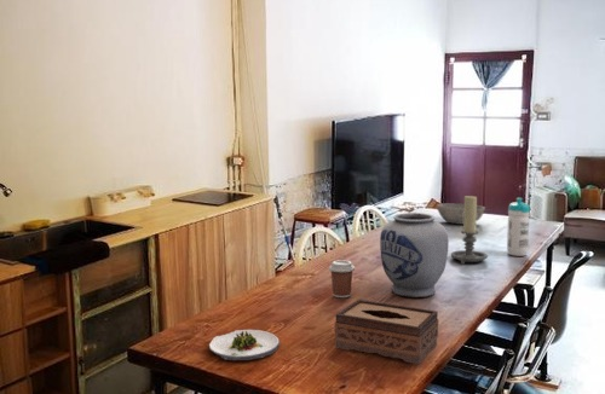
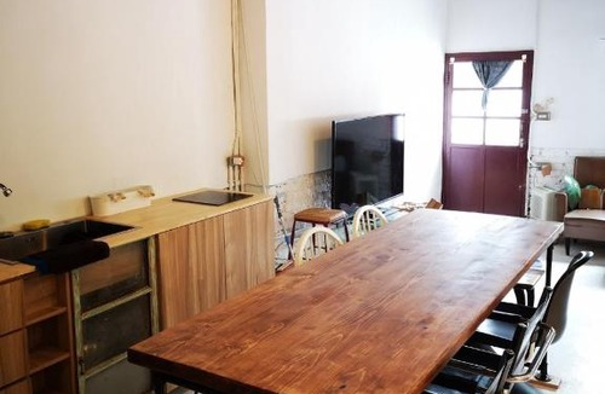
- candle holder [450,195,489,265]
- salad plate [208,329,281,361]
- coffee cup [328,259,356,299]
- bowl [436,202,486,226]
- vase [379,212,450,299]
- water bottle [506,197,531,257]
- tissue box [334,299,439,365]
